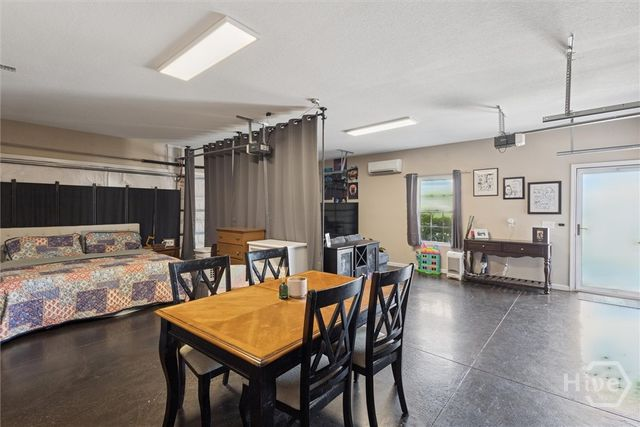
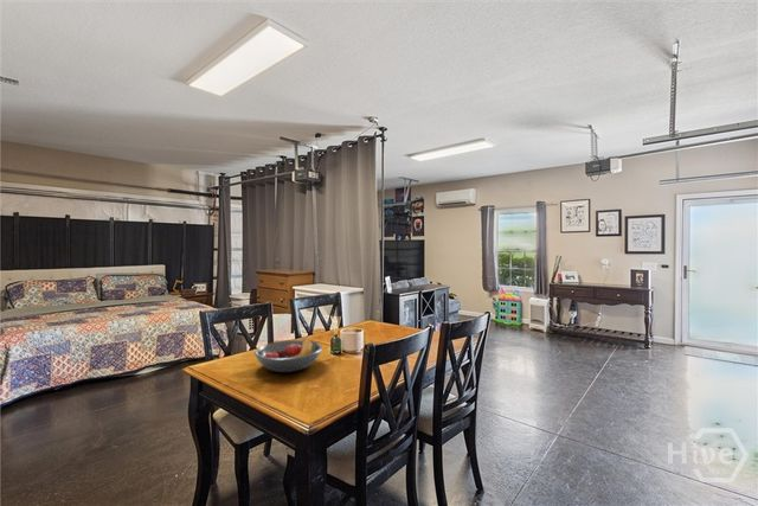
+ fruit bowl [253,337,323,373]
